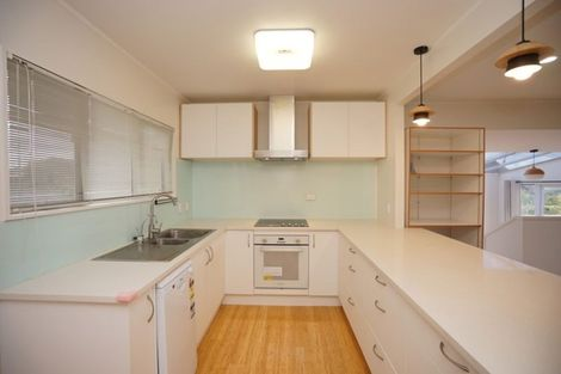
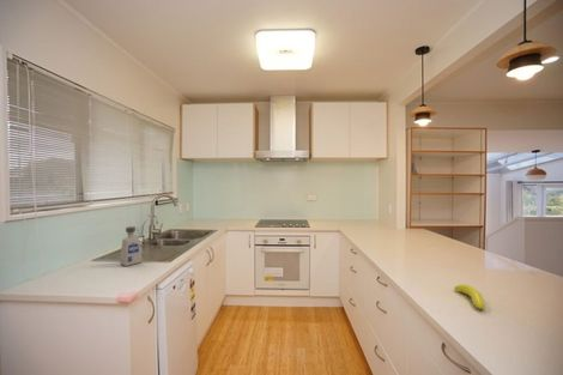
+ banana [453,284,485,310]
+ soap dispenser [119,225,144,267]
